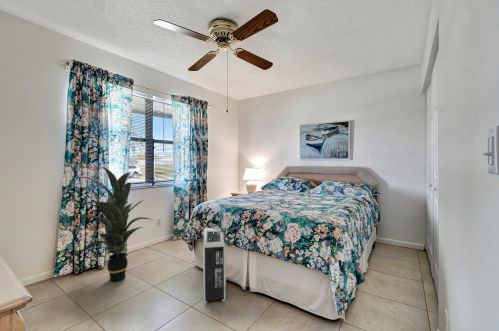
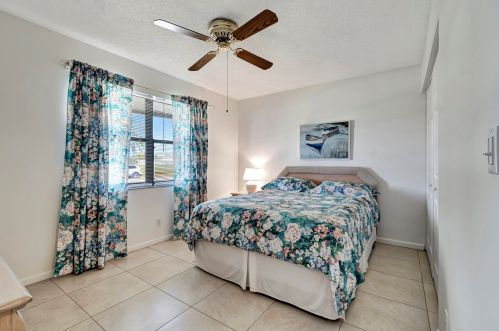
- air purifier [202,227,227,304]
- indoor plant [75,166,154,283]
